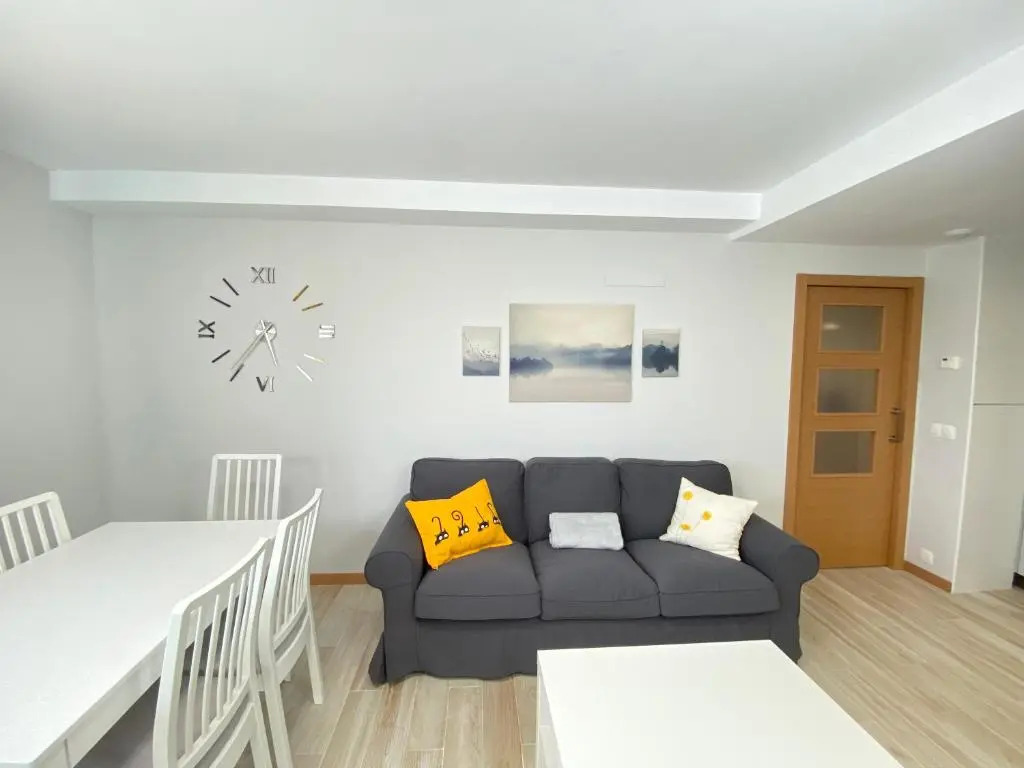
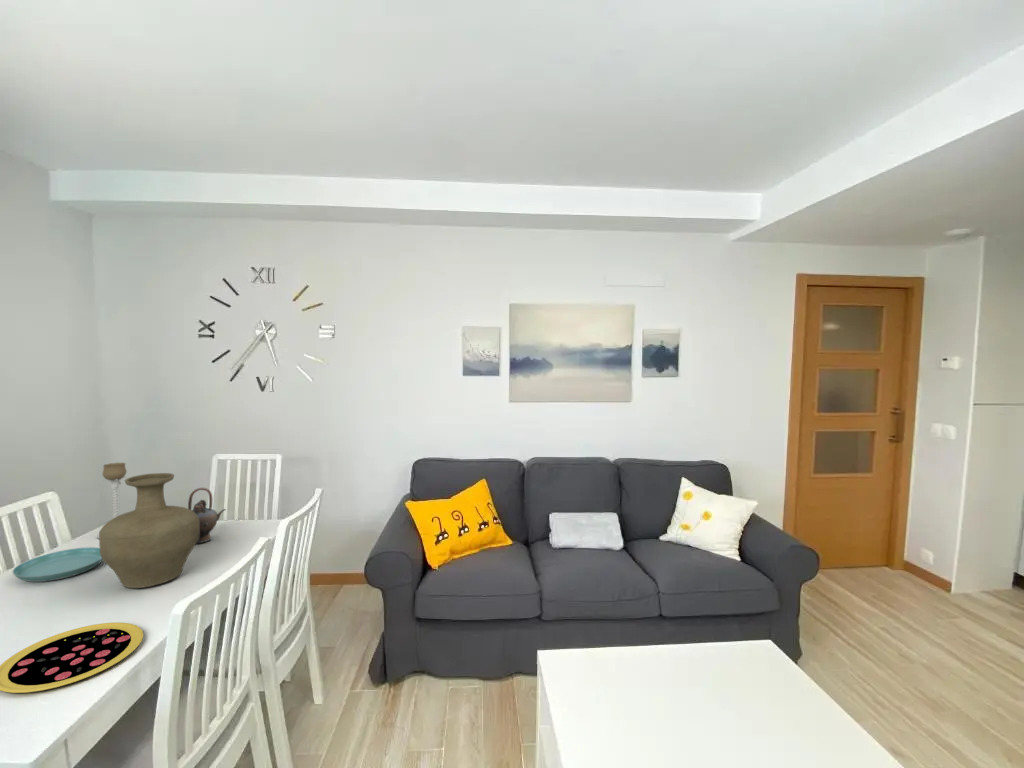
+ saucer [12,546,103,583]
+ pizza [0,621,144,694]
+ teapot [187,487,227,544]
+ vase [98,472,199,589]
+ candle holder [96,462,128,540]
